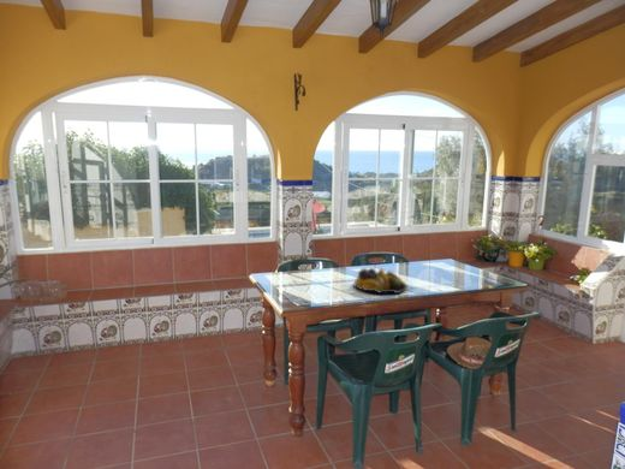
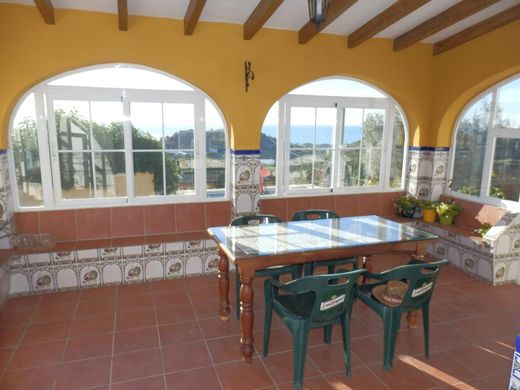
- fruit bowl [352,267,409,295]
